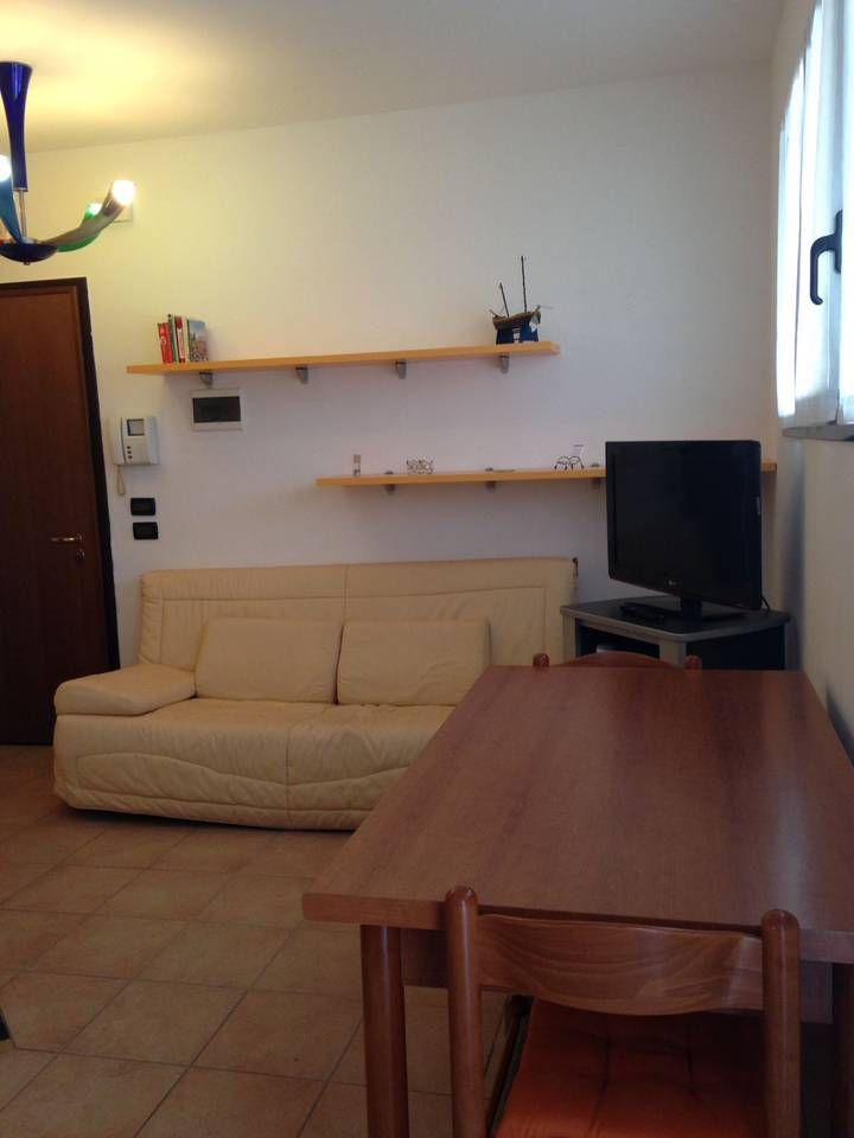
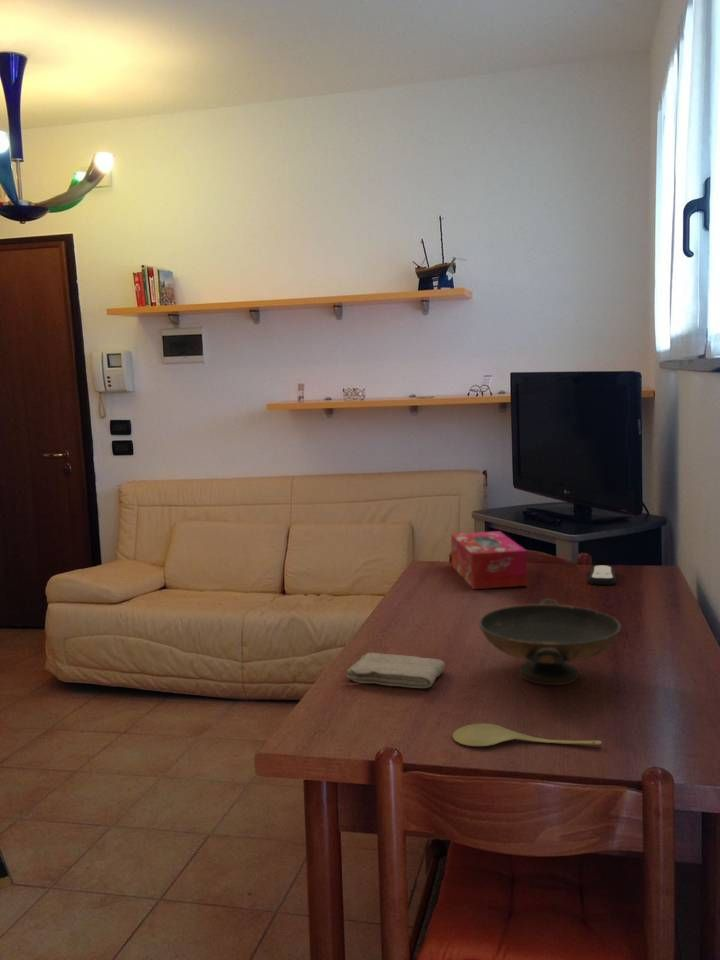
+ tissue box [450,530,528,590]
+ spoon [452,722,603,747]
+ decorative bowl [478,598,622,686]
+ remote control [587,564,617,586]
+ washcloth [346,652,446,689]
